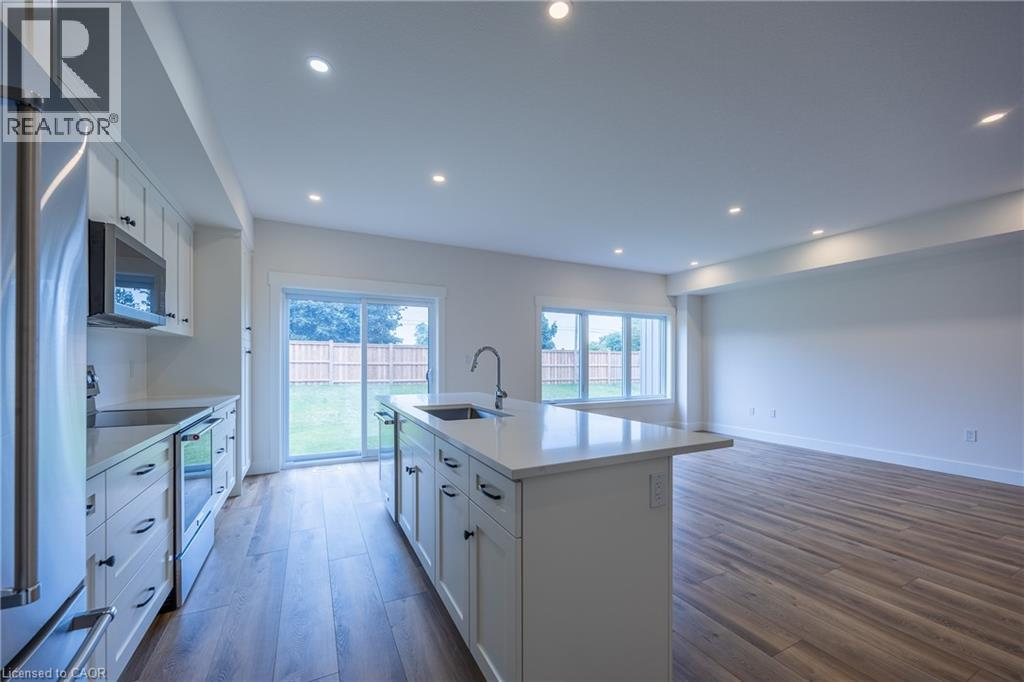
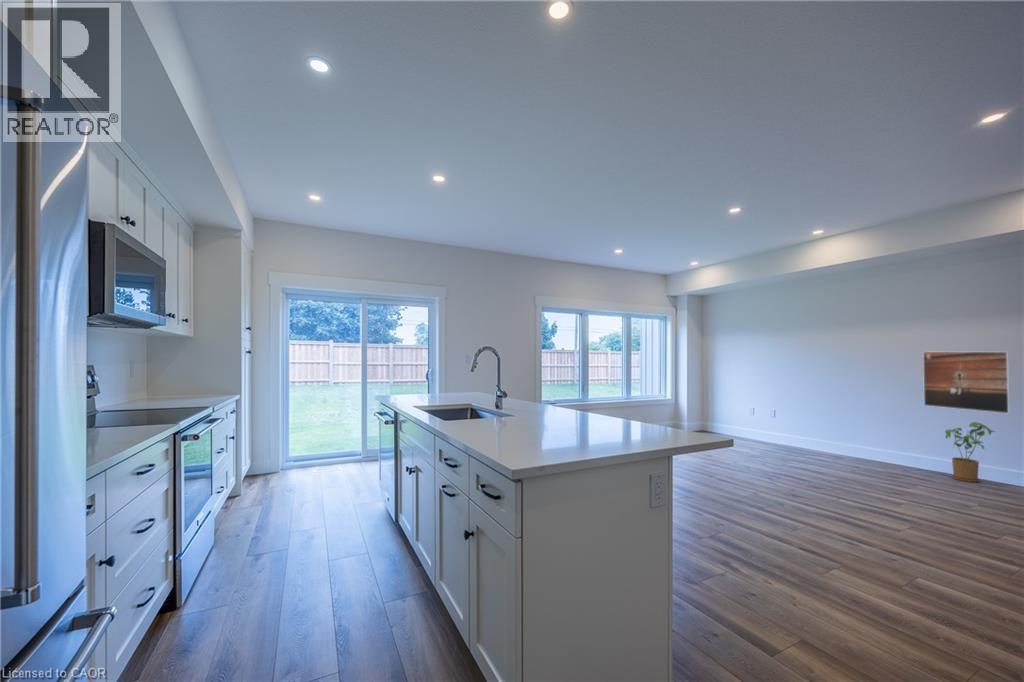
+ house plant [944,421,996,483]
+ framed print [922,350,1011,414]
